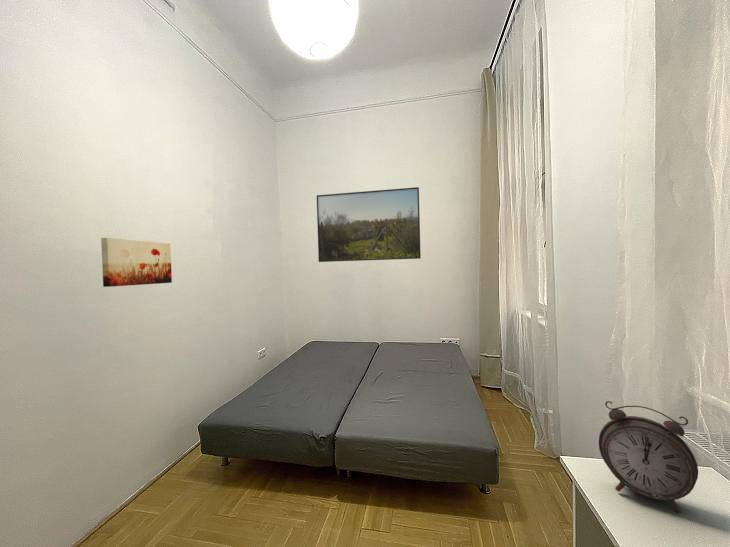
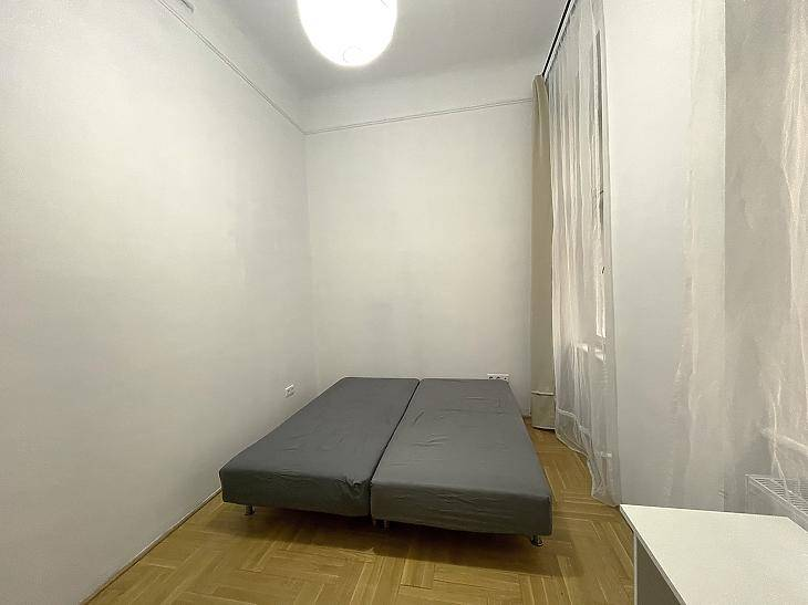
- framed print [316,186,422,263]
- alarm clock [598,400,699,514]
- wall art [100,237,173,288]
